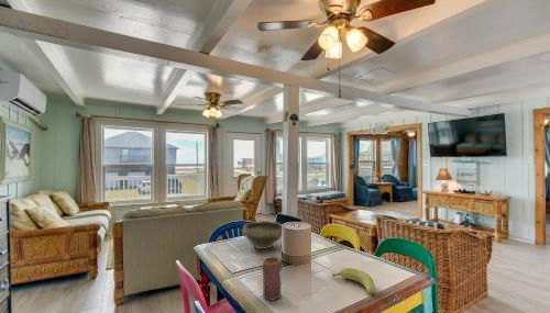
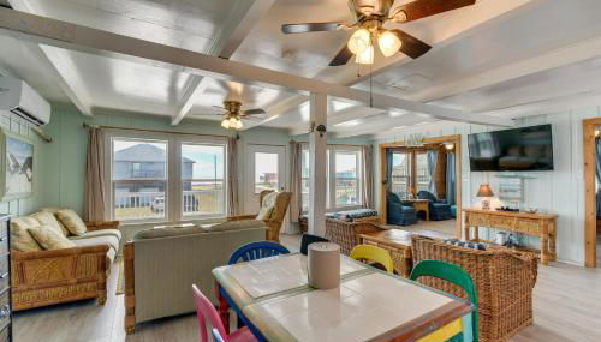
- bowl [241,220,283,250]
- banana [331,267,376,295]
- candle [262,256,283,302]
